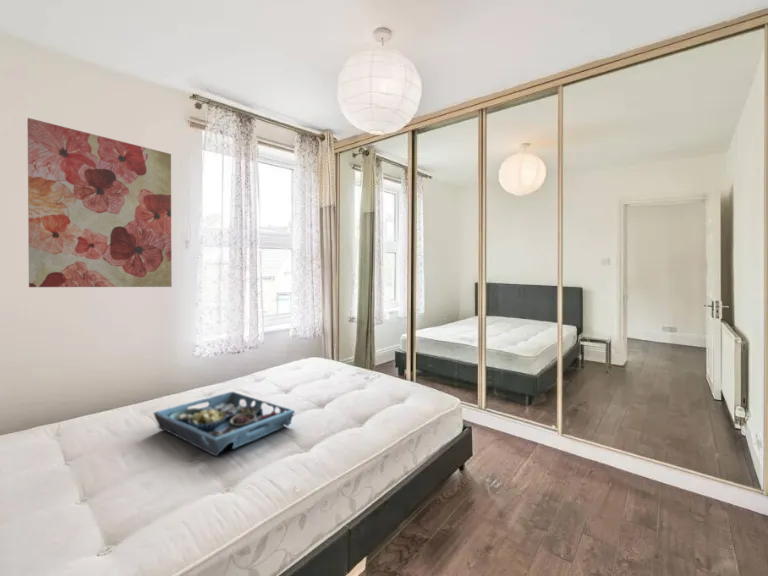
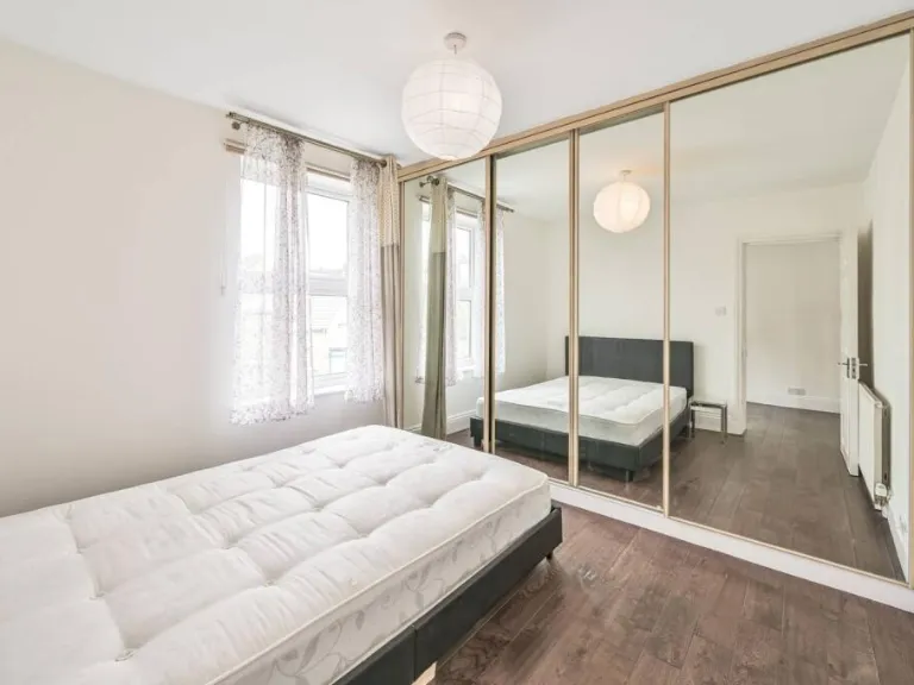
- wall art [26,117,173,288]
- serving tray [153,391,296,458]
